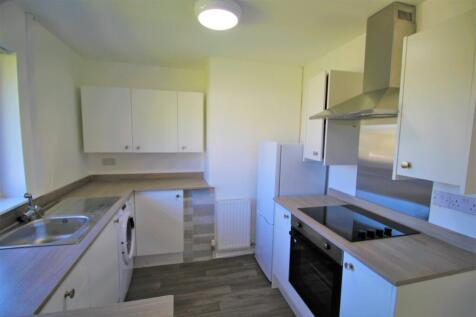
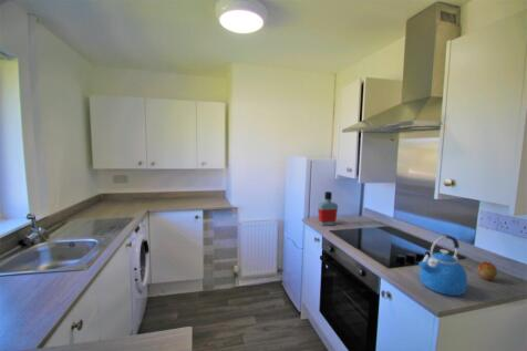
+ apple [477,259,498,281]
+ kettle [417,234,468,297]
+ bottle [317,190,339,227]
